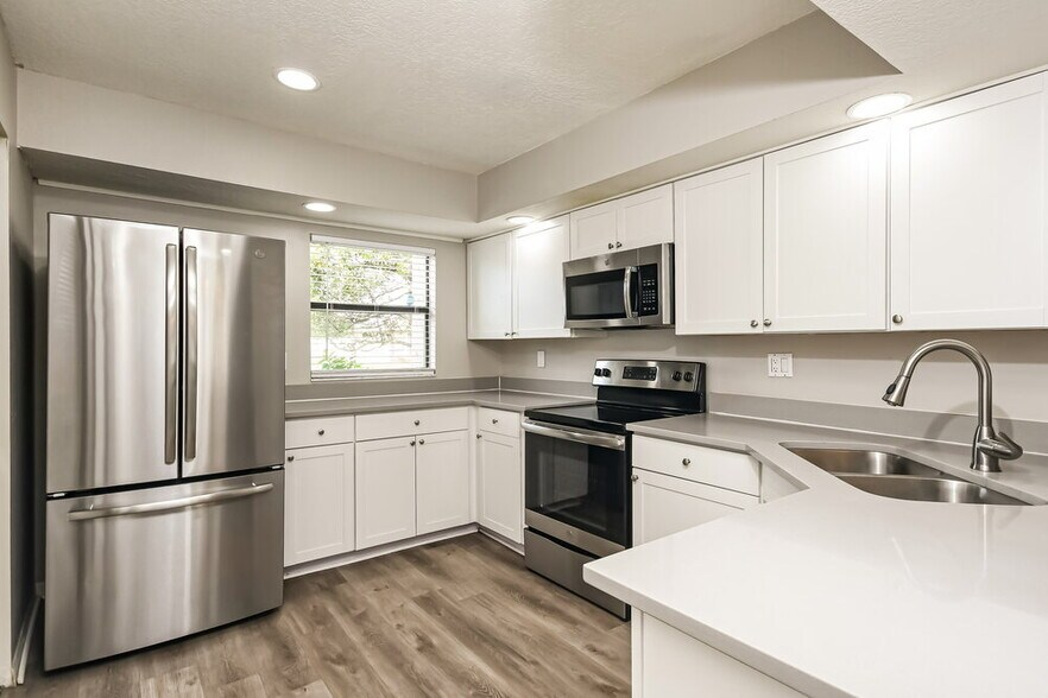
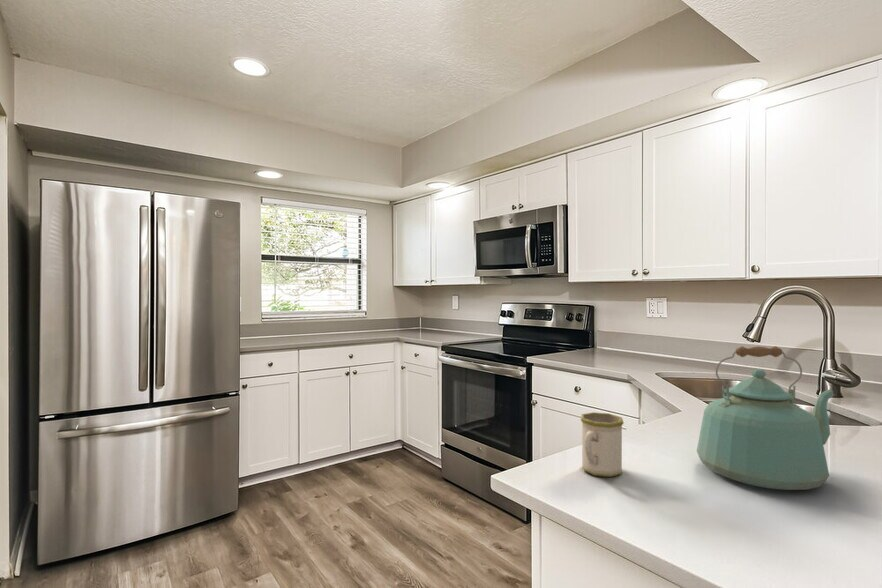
+ mug [580,411,625,478]
+ kettle [696,345,836,491]
